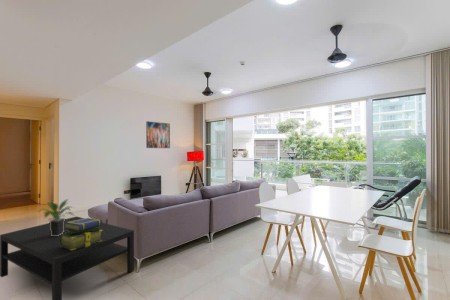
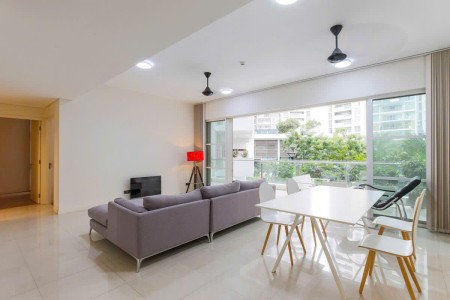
- coffee table [0,215,135,300]
- potted plant [38,198,75,236]
- stack of books [60,217,104,250]
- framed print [145,120,171,149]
